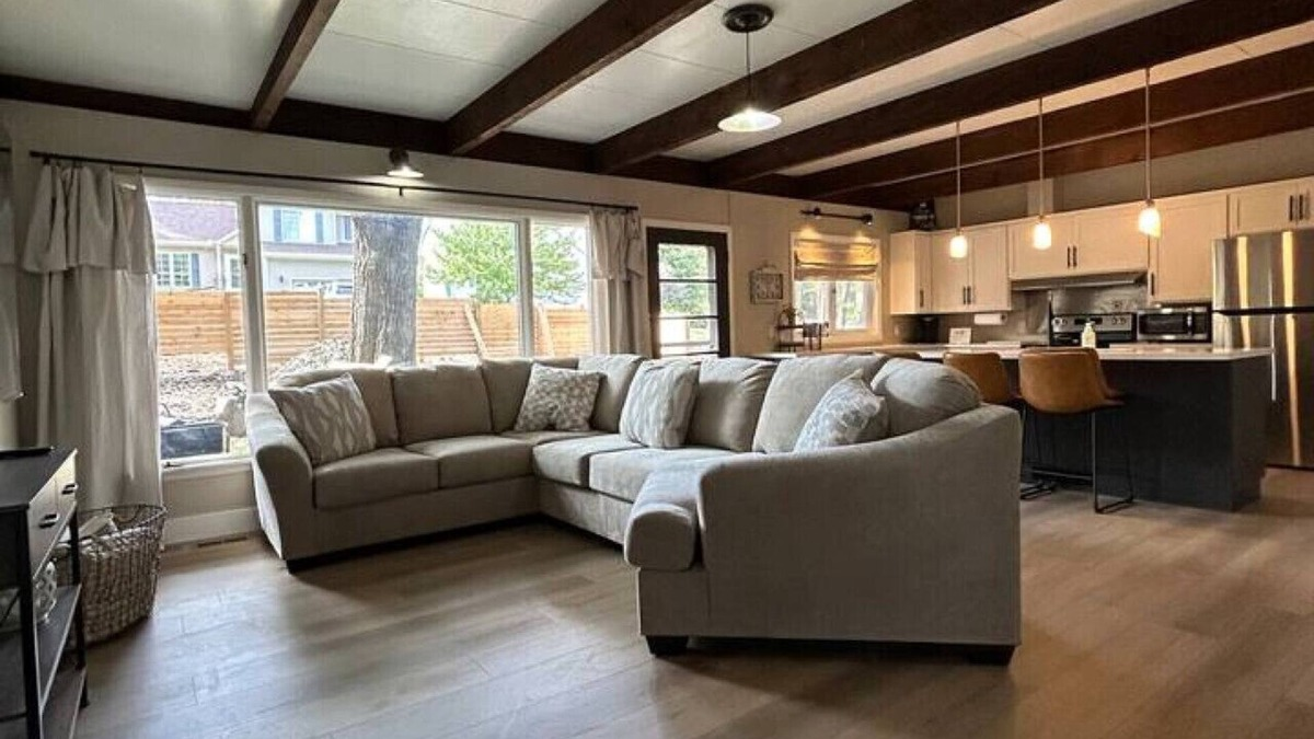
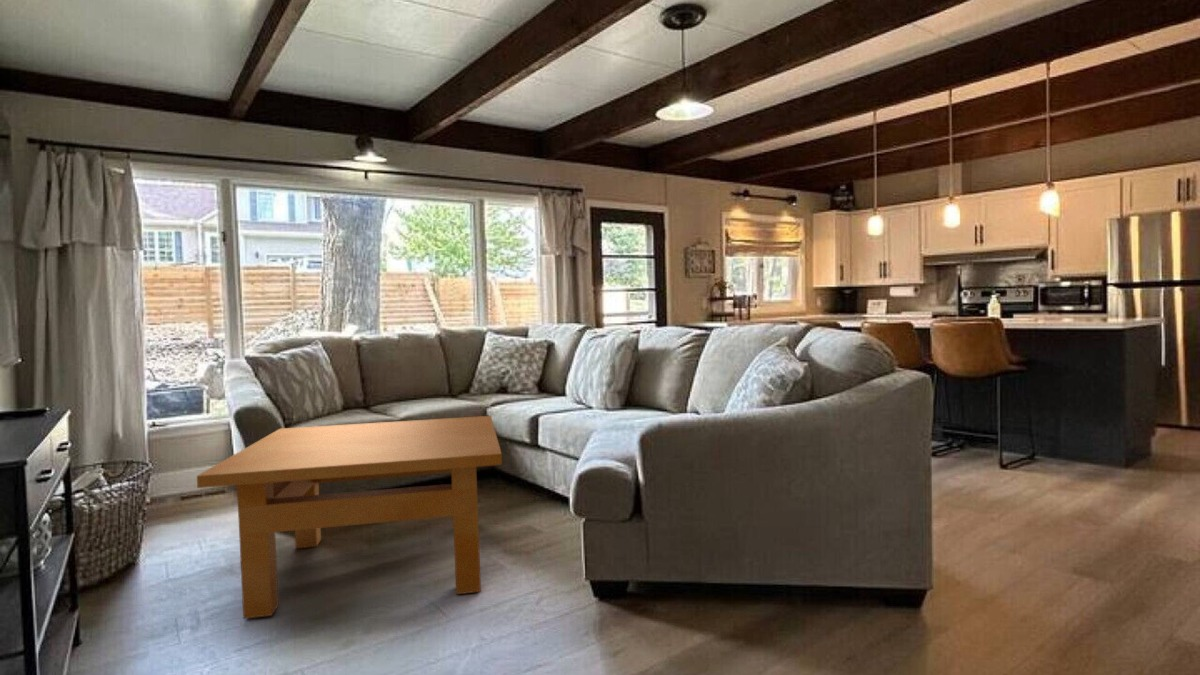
+ table [196,415,503,620]
